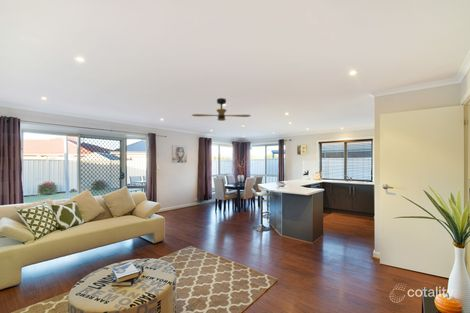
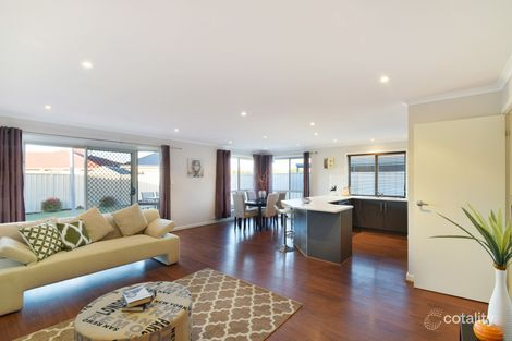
- ceiling fan [191,97,252,122]
